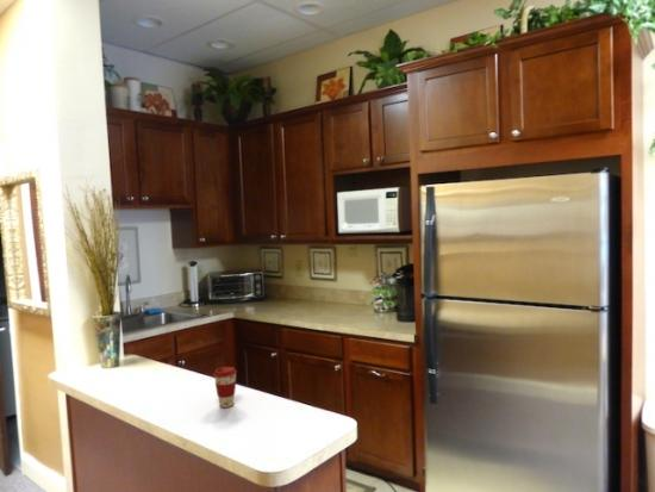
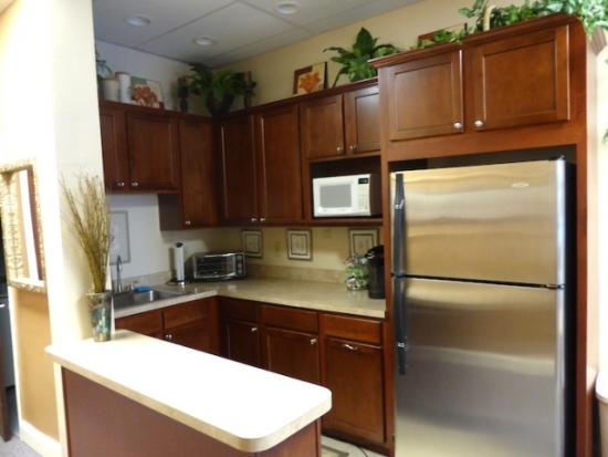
- coffee cup [212,366,238,409]
